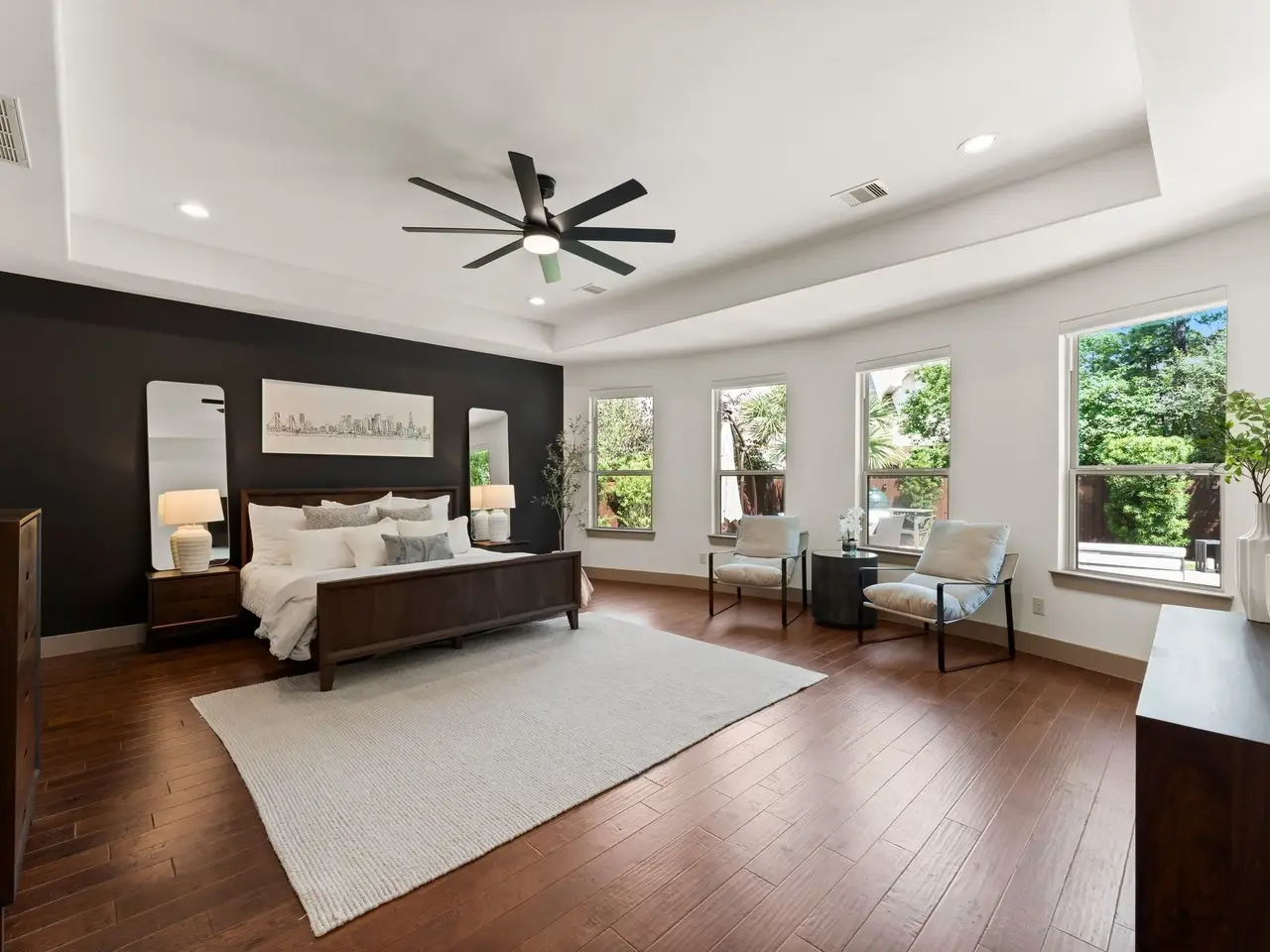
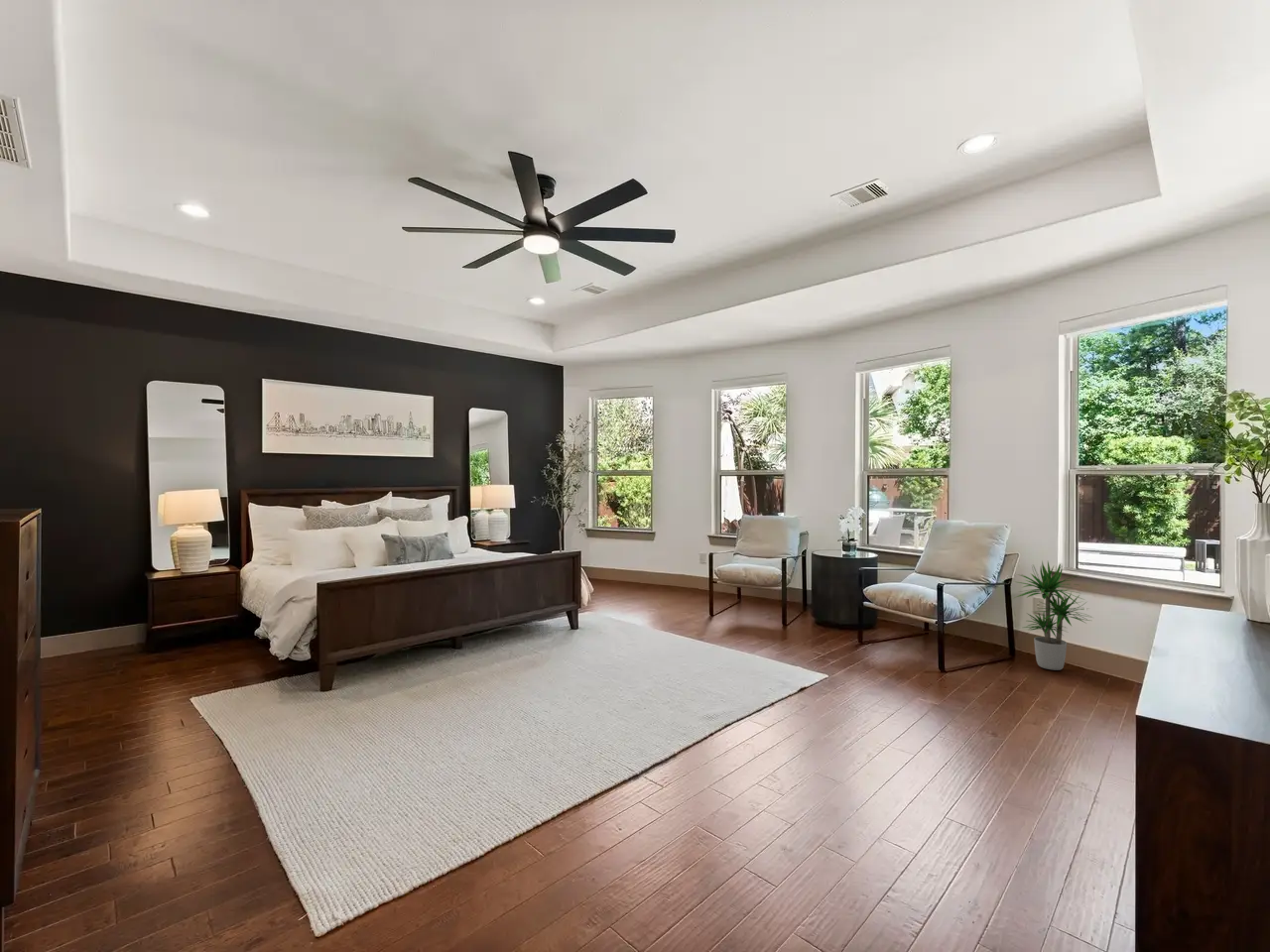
+ potted plant [1012,559,1093,671]
